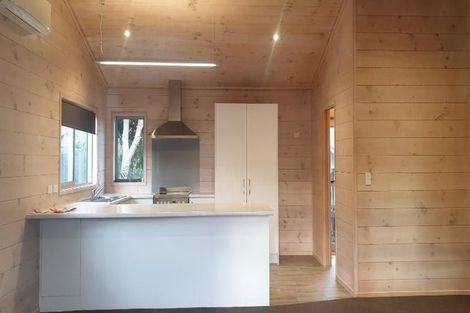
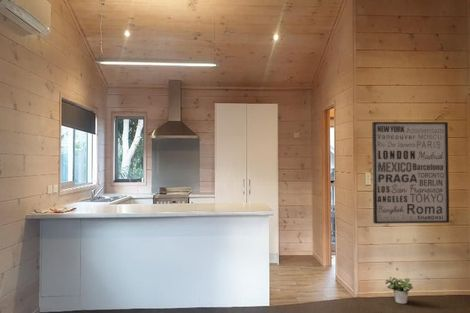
+ wall art [371,121,450,225]
+ potted plant [384,276,414,305]
